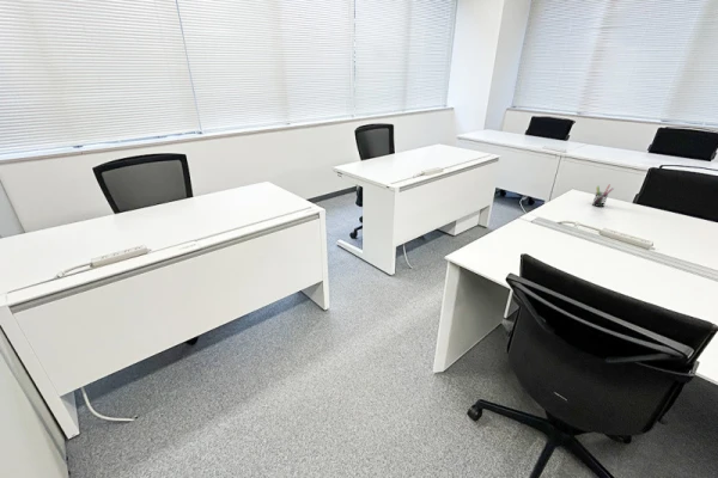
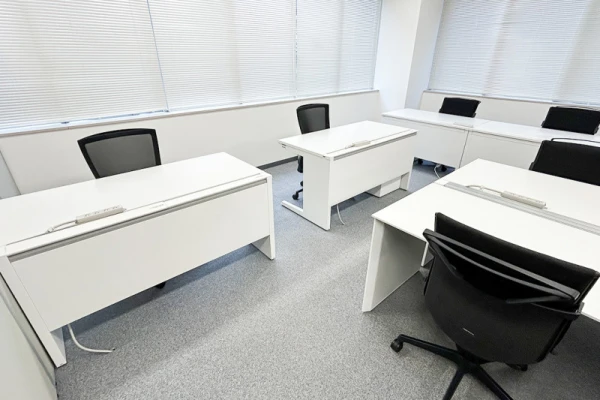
- pen holder [591,184,615,208]
